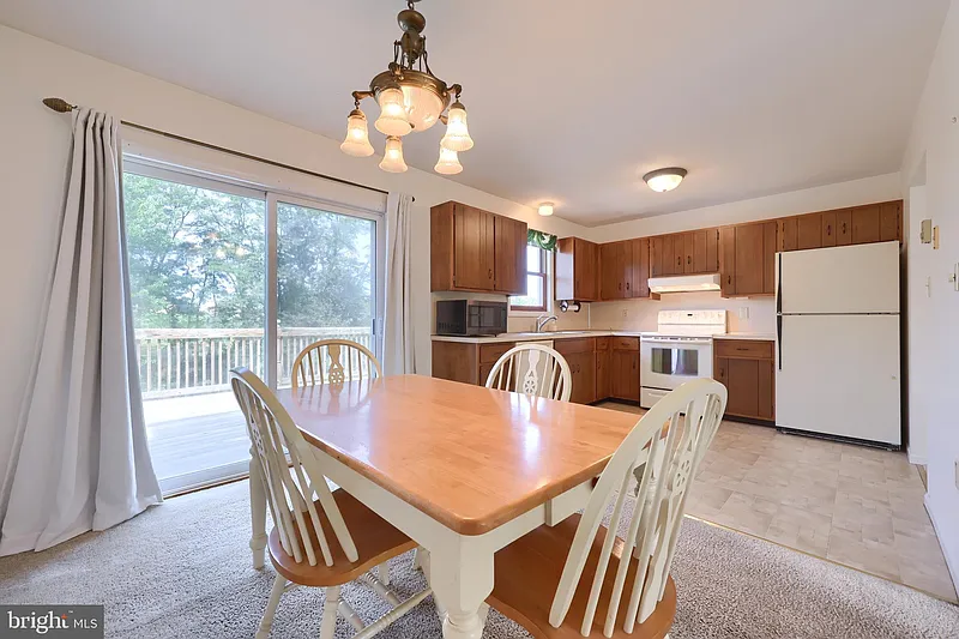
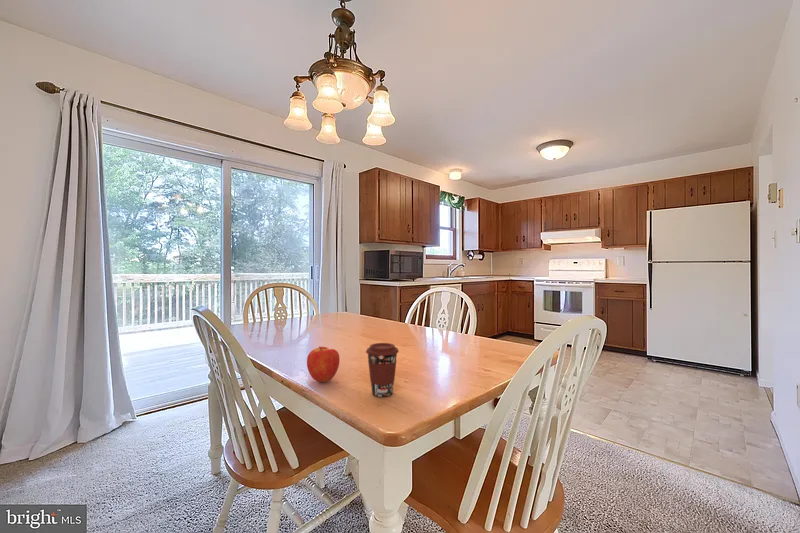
+ apple [306,345,341,383]
+ coffee cup [365,342,400,398]
